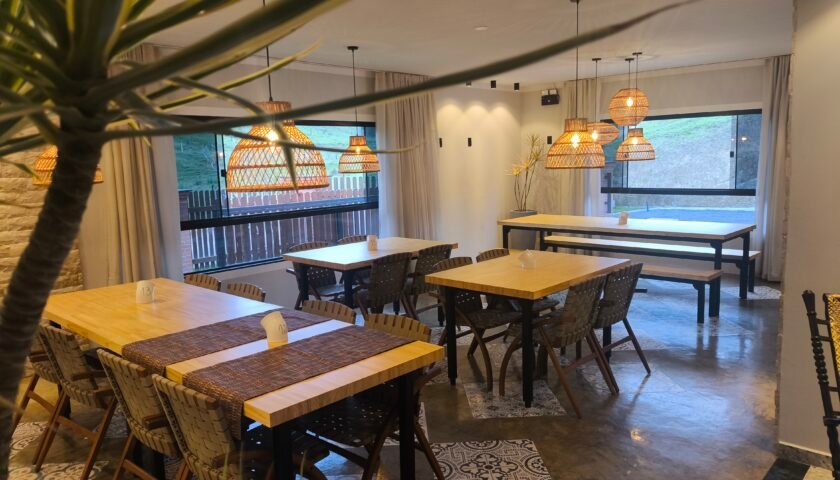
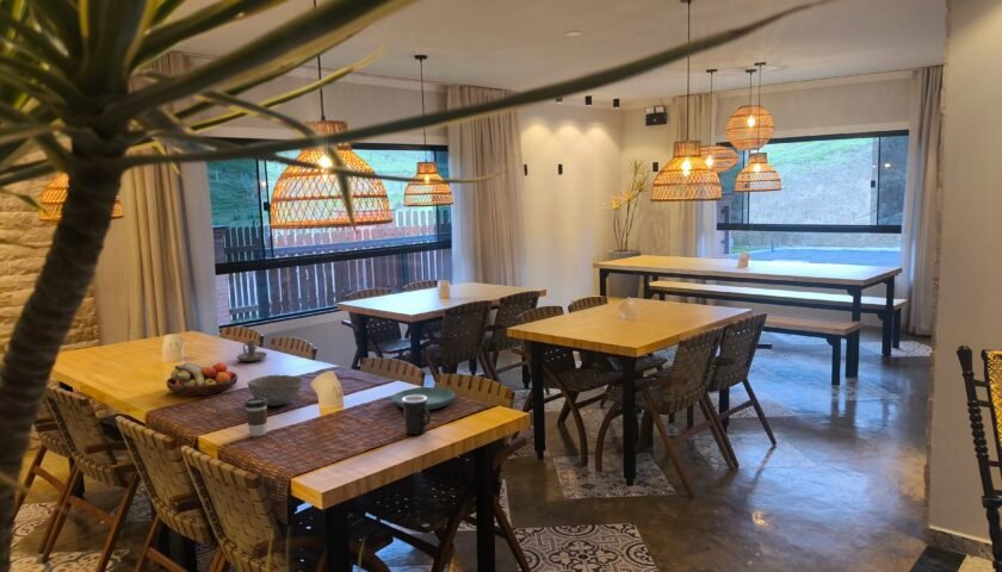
+ saucer [391,386,456,411]
+ bowl [246,374,304,408]
+ candle holder [235,340,268,362]
+ coffee cup [243,397,268,437]
+ mug [402,396,432,436]
+ fruit bowl [165,361,239,397]
